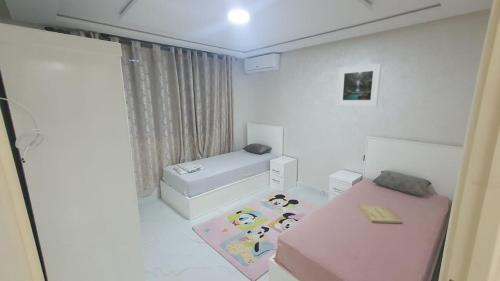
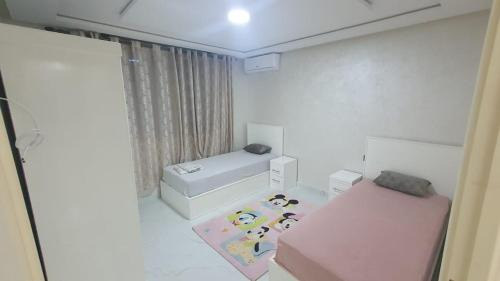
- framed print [336,62,382,108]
- book [358,204,402,224]
